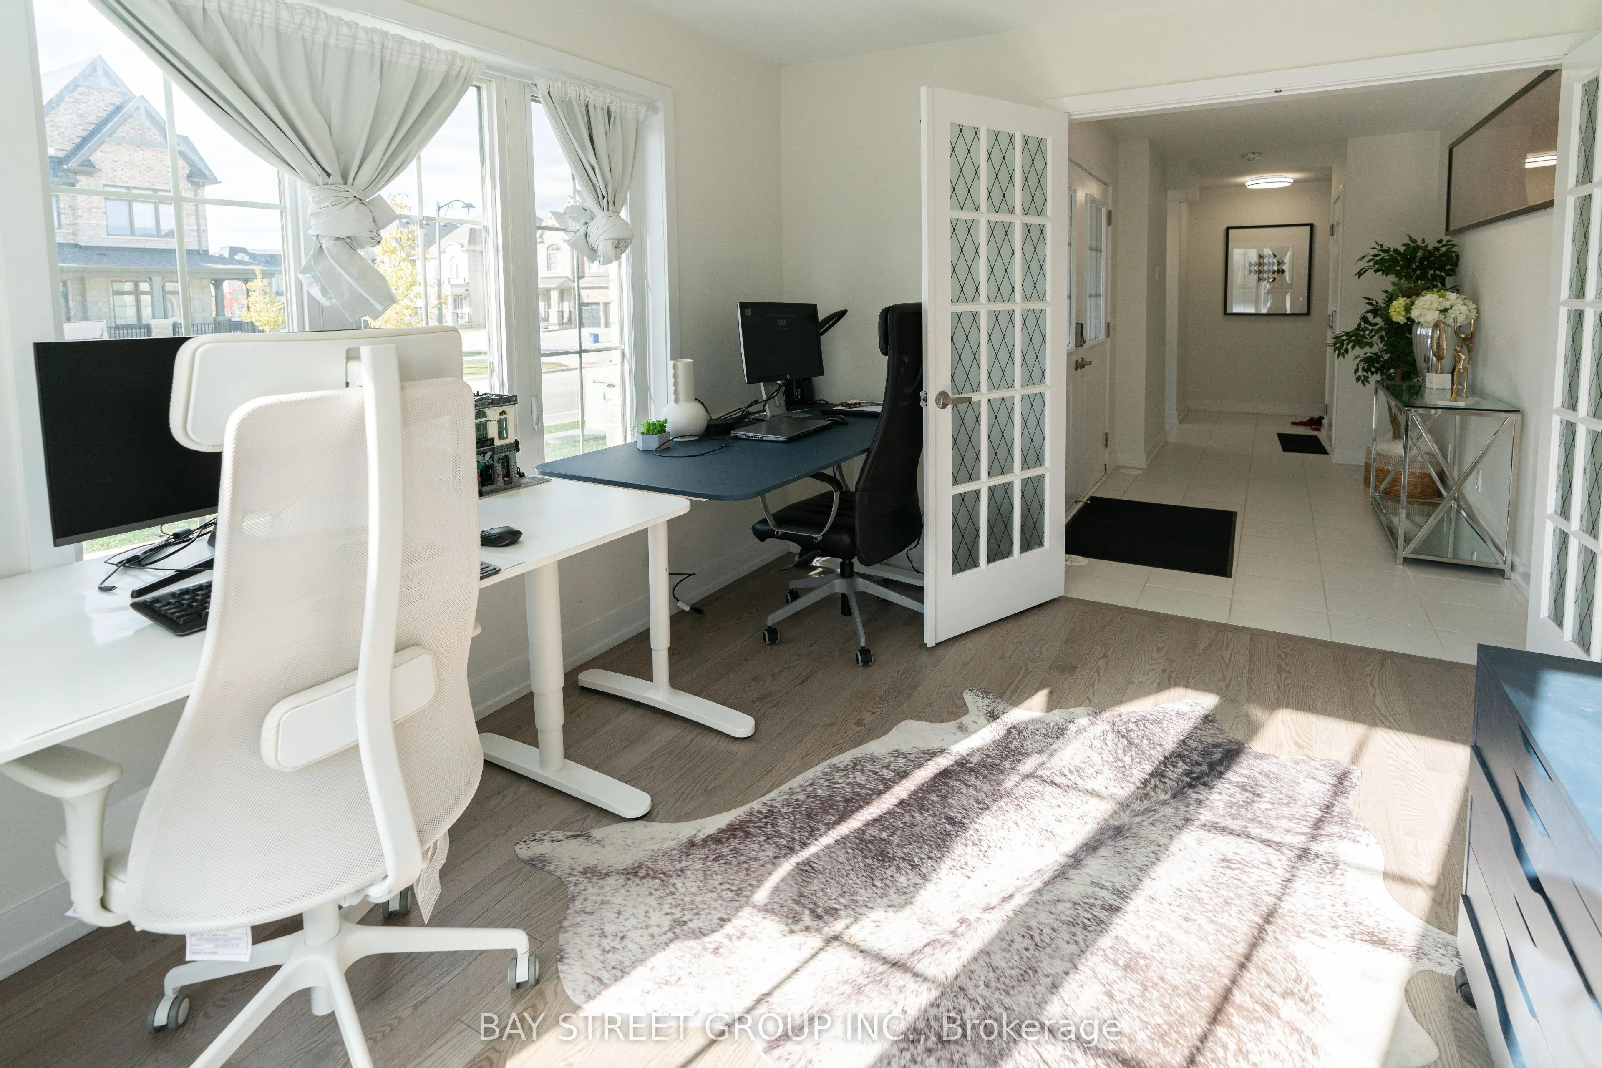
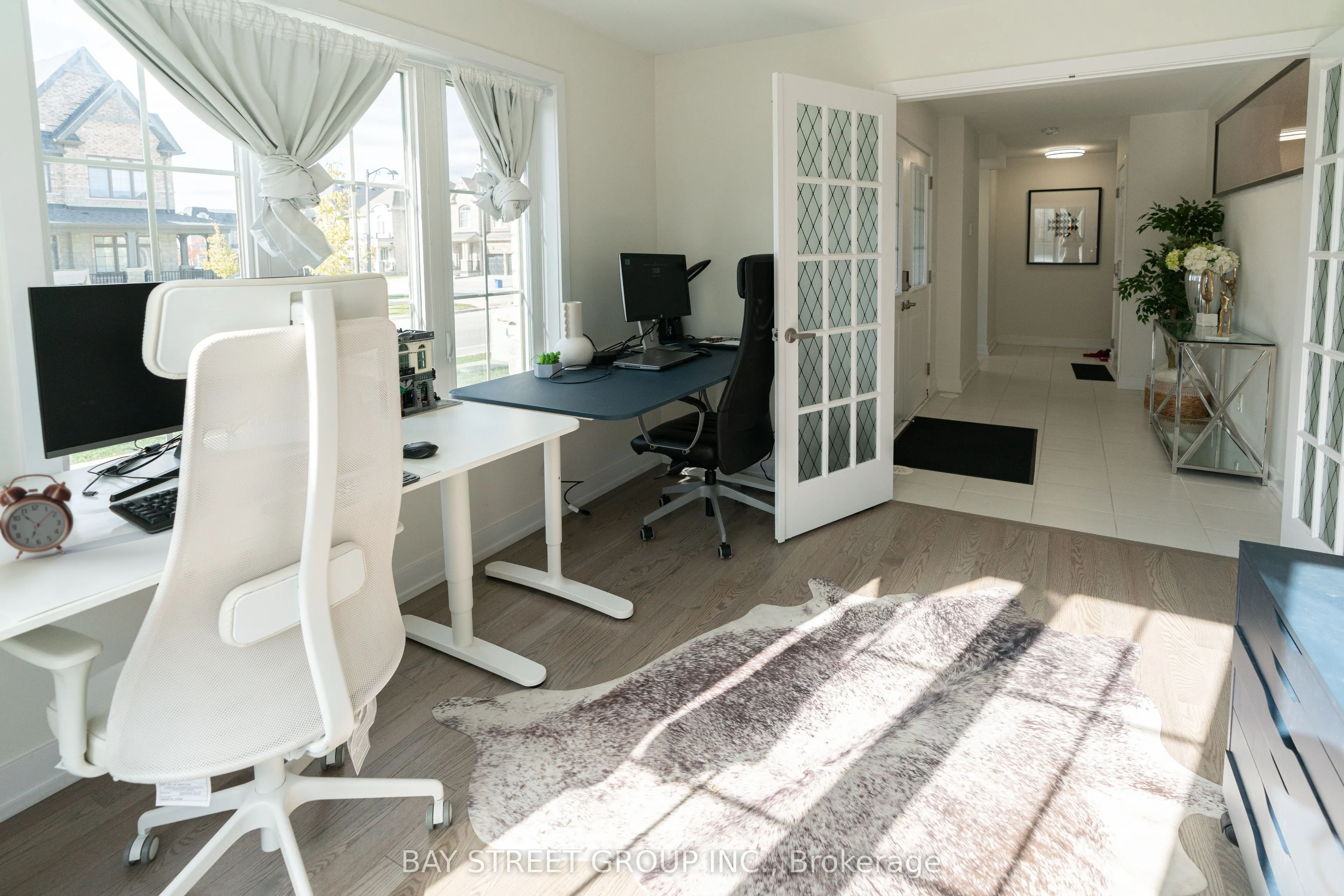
+ alarm clock [0,474,74,559]
